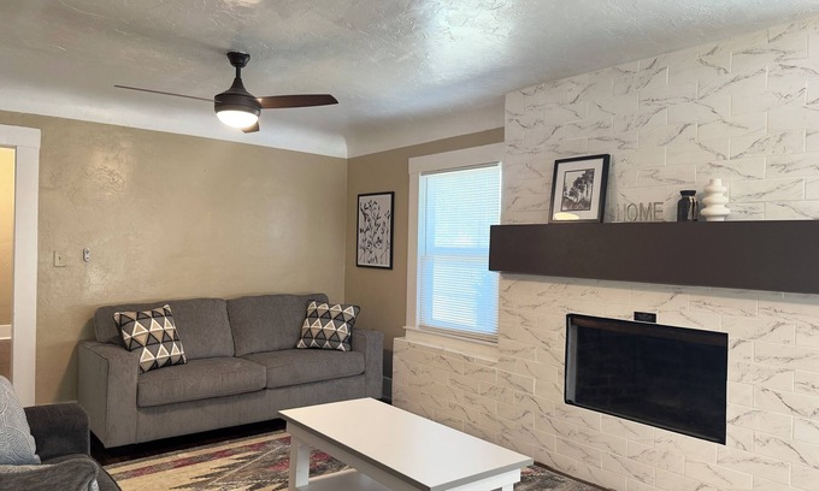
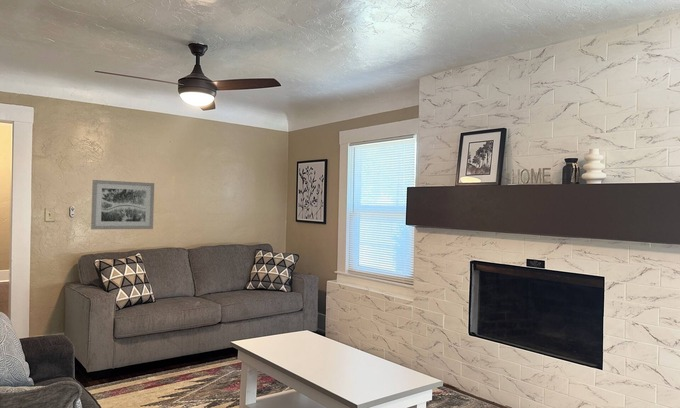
+ wall art [90,179,155,230]
